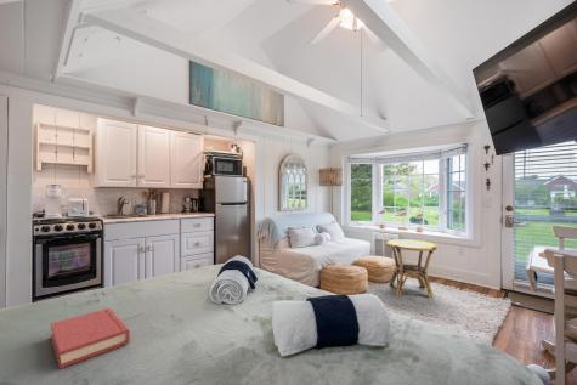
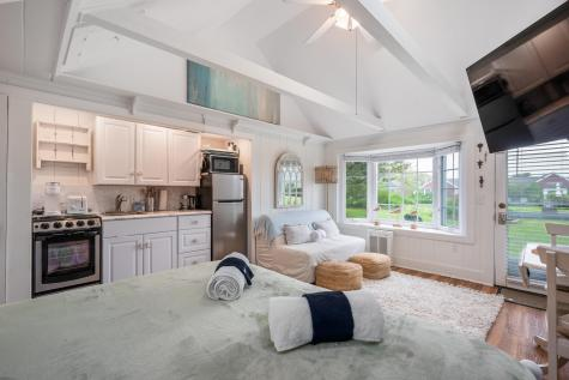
- hardback book [50,307,131,369]
- side table [385,238,439,300]
